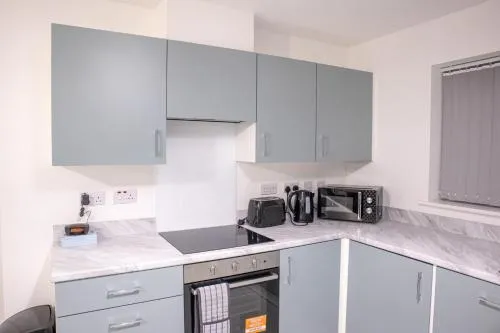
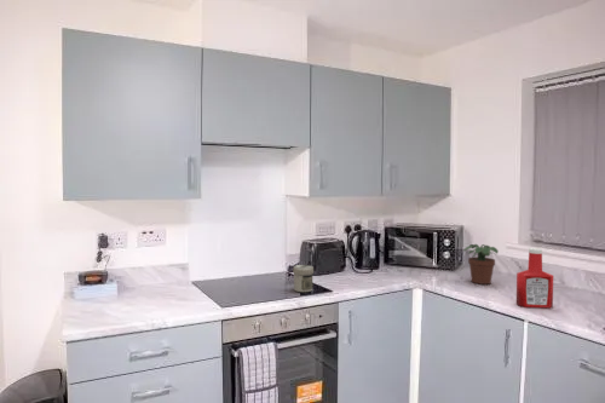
+ jar [292,264,315,293]
+ potted plant [462,243,500,286]
+ soap bottle [515,247,554,309]
